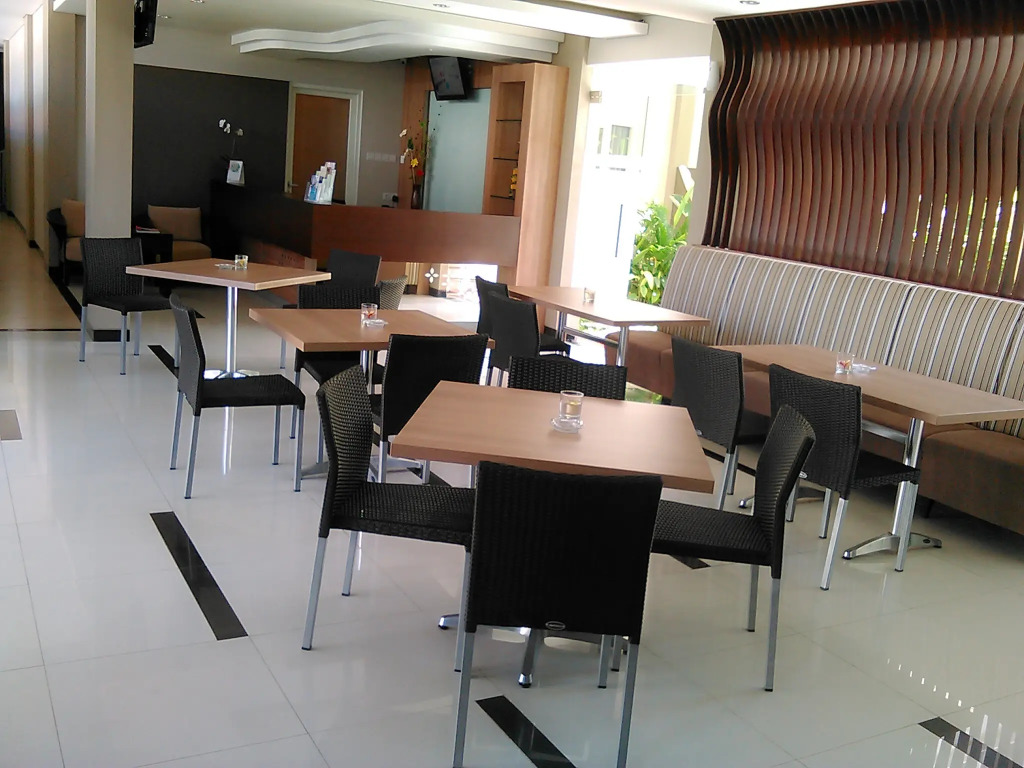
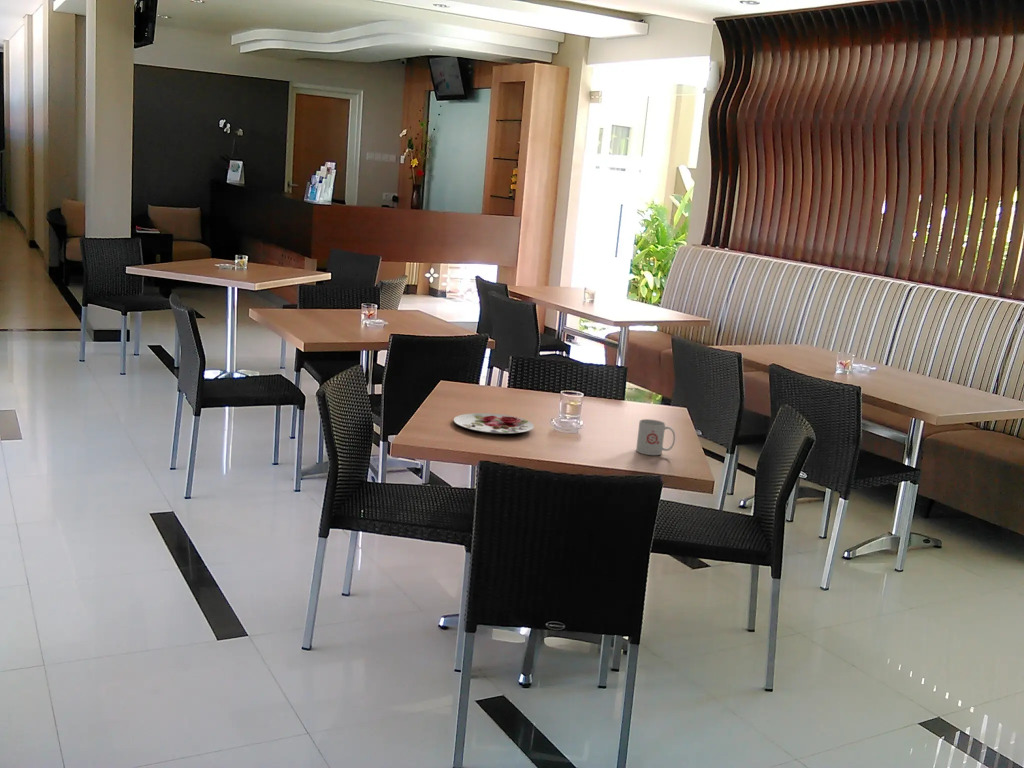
+ plate [453,412,535,435]
+ mug [635,418,676,456]
